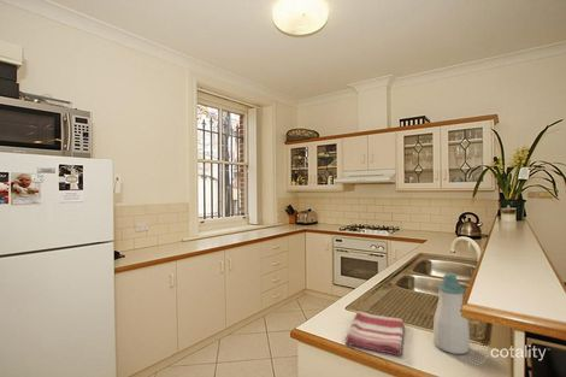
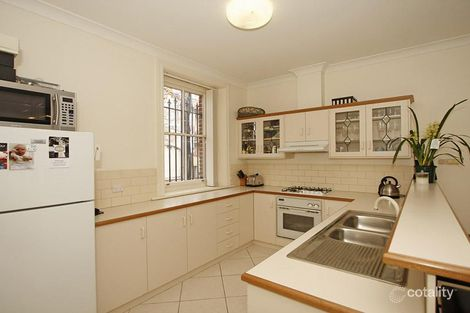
- dish towel [344,310,405,357]
- soap bottle [432,271,471,355]
